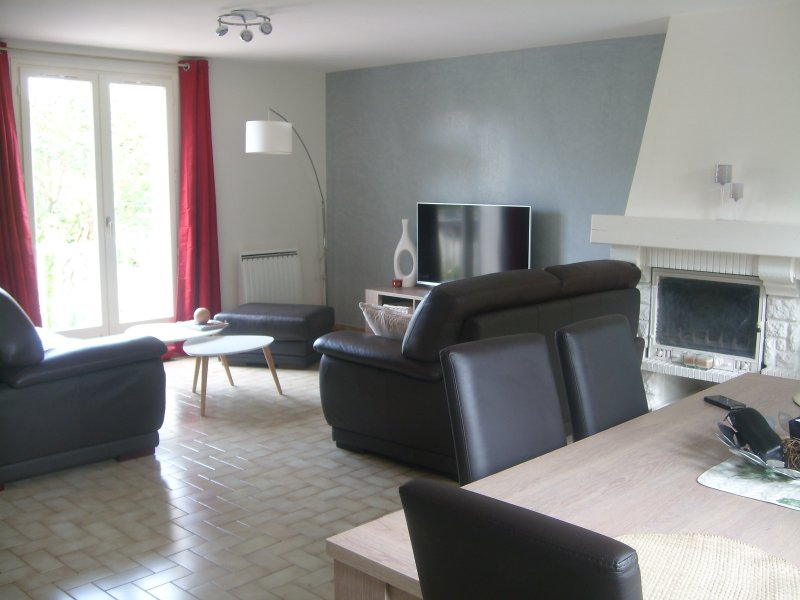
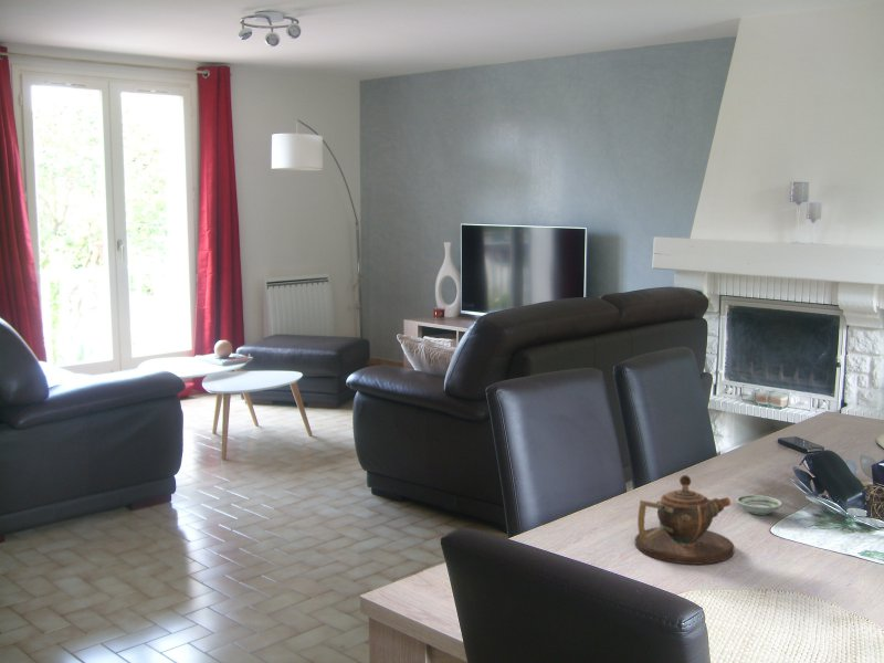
+ teapot [634,474,736,566]
+ saucer [735,494,783,516]
